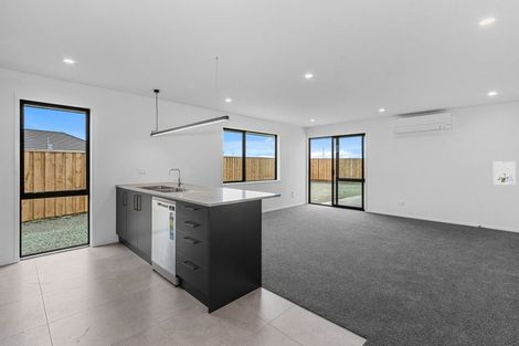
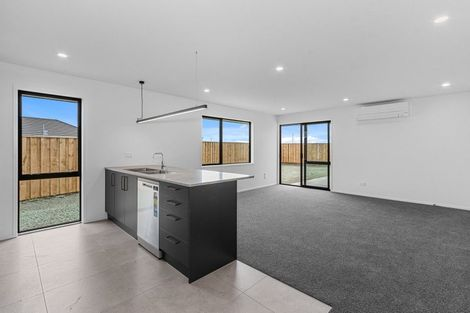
- wall art [492,160,516,186]
